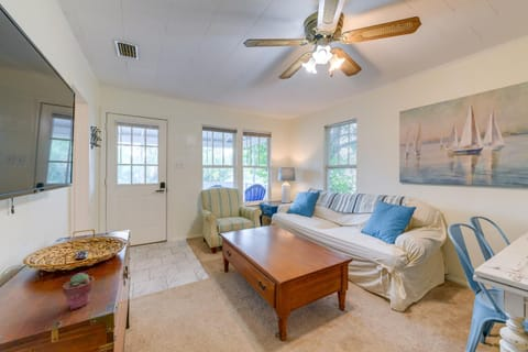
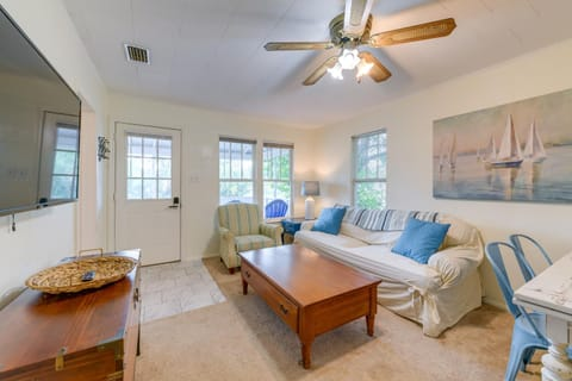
- potted succulent [62,272,96,311]
